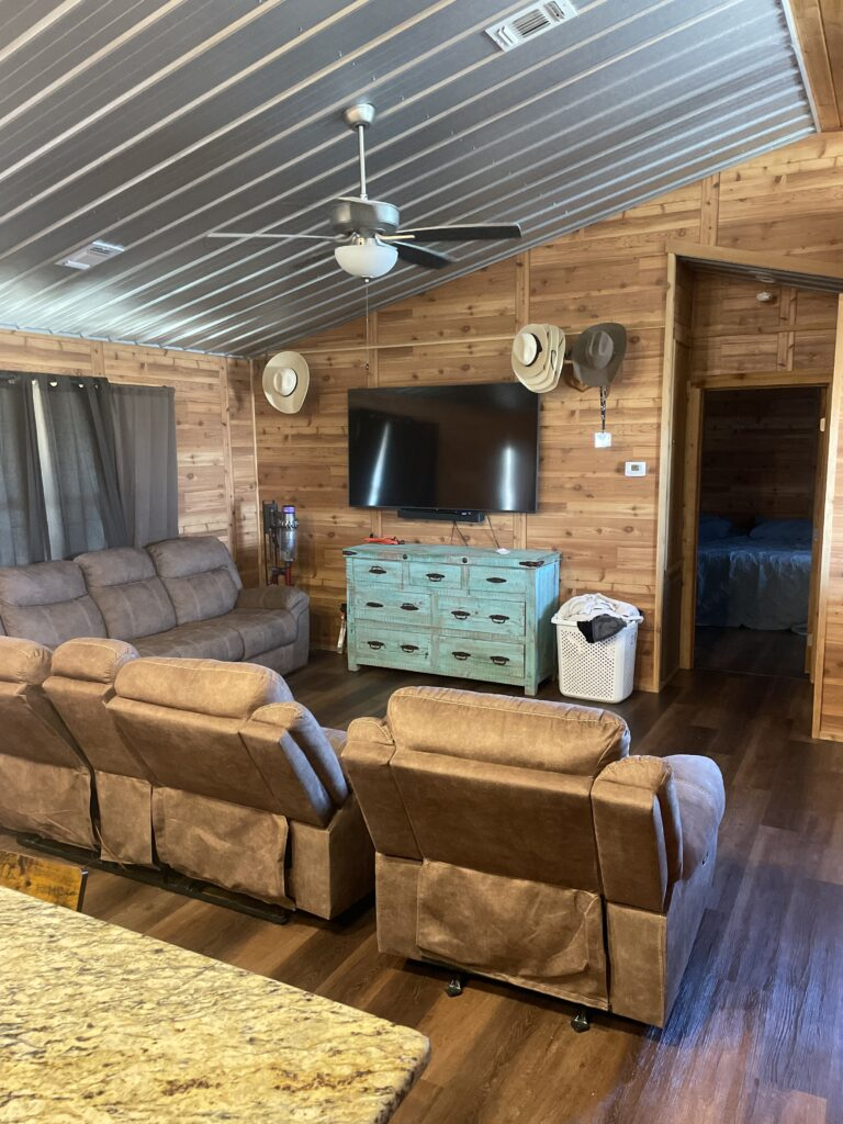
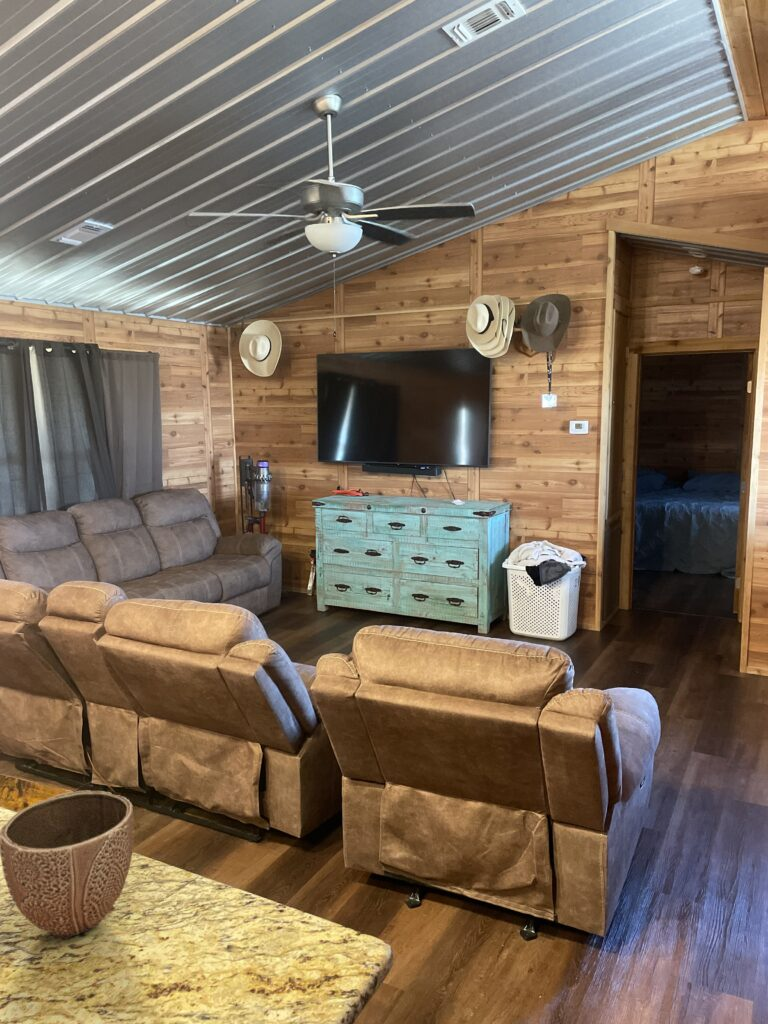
+ decorative bowl [0,789,135,940]
